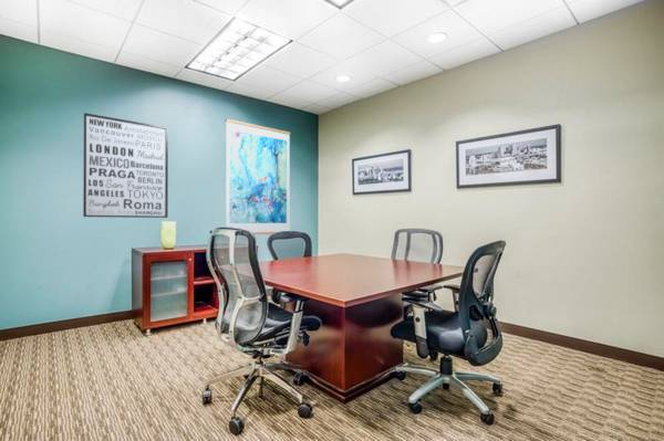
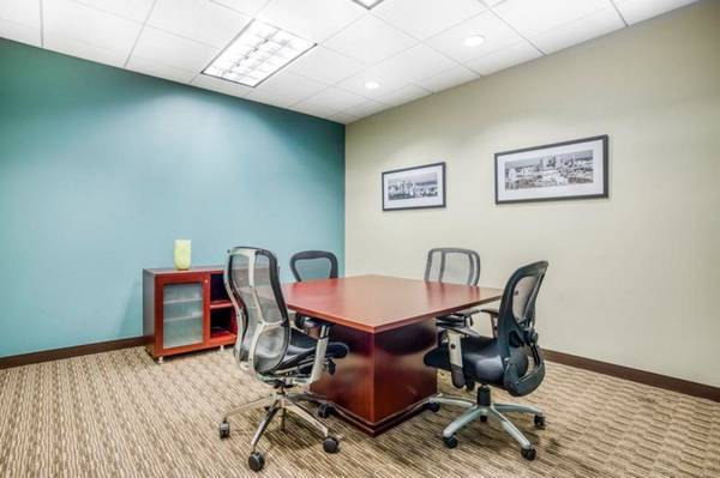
- wall art [82,112,169,219]
- wall art [225,118,291,235]
